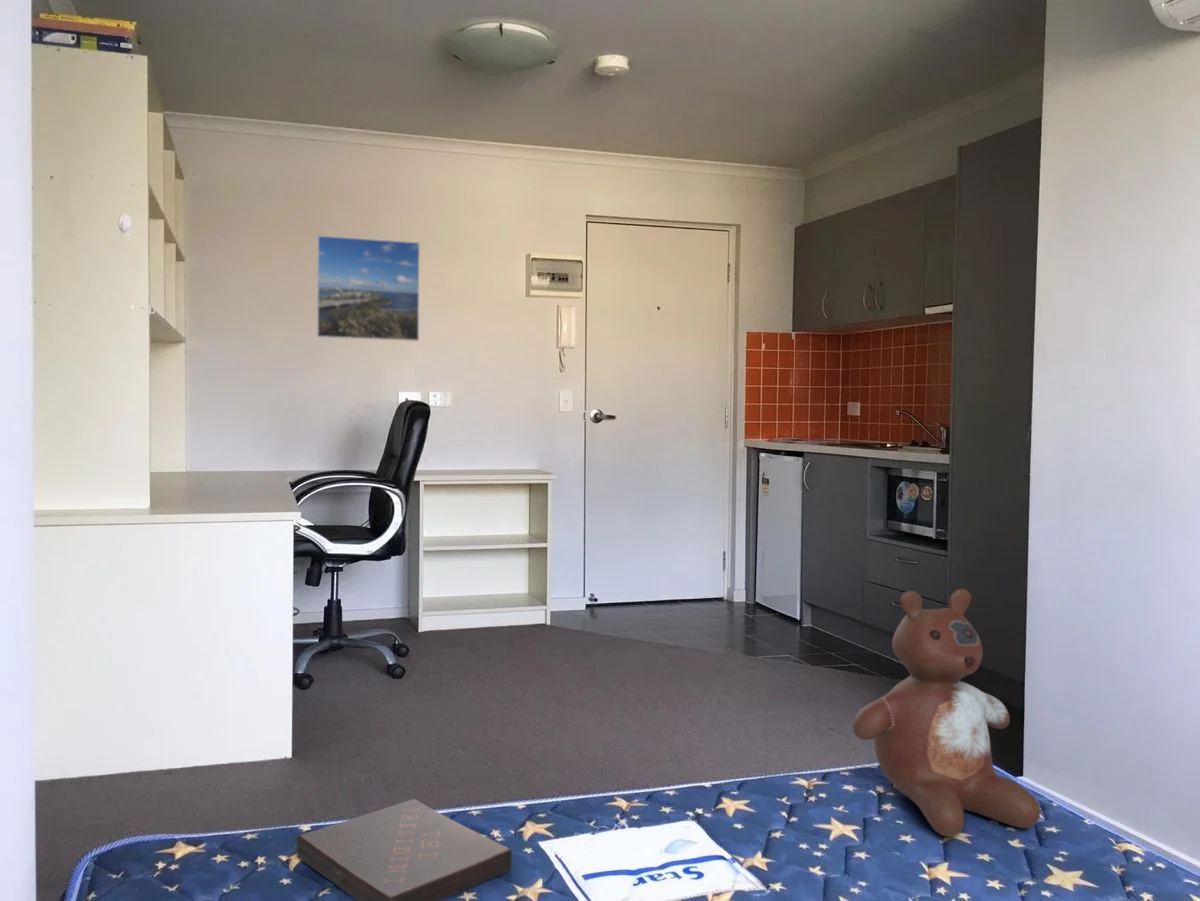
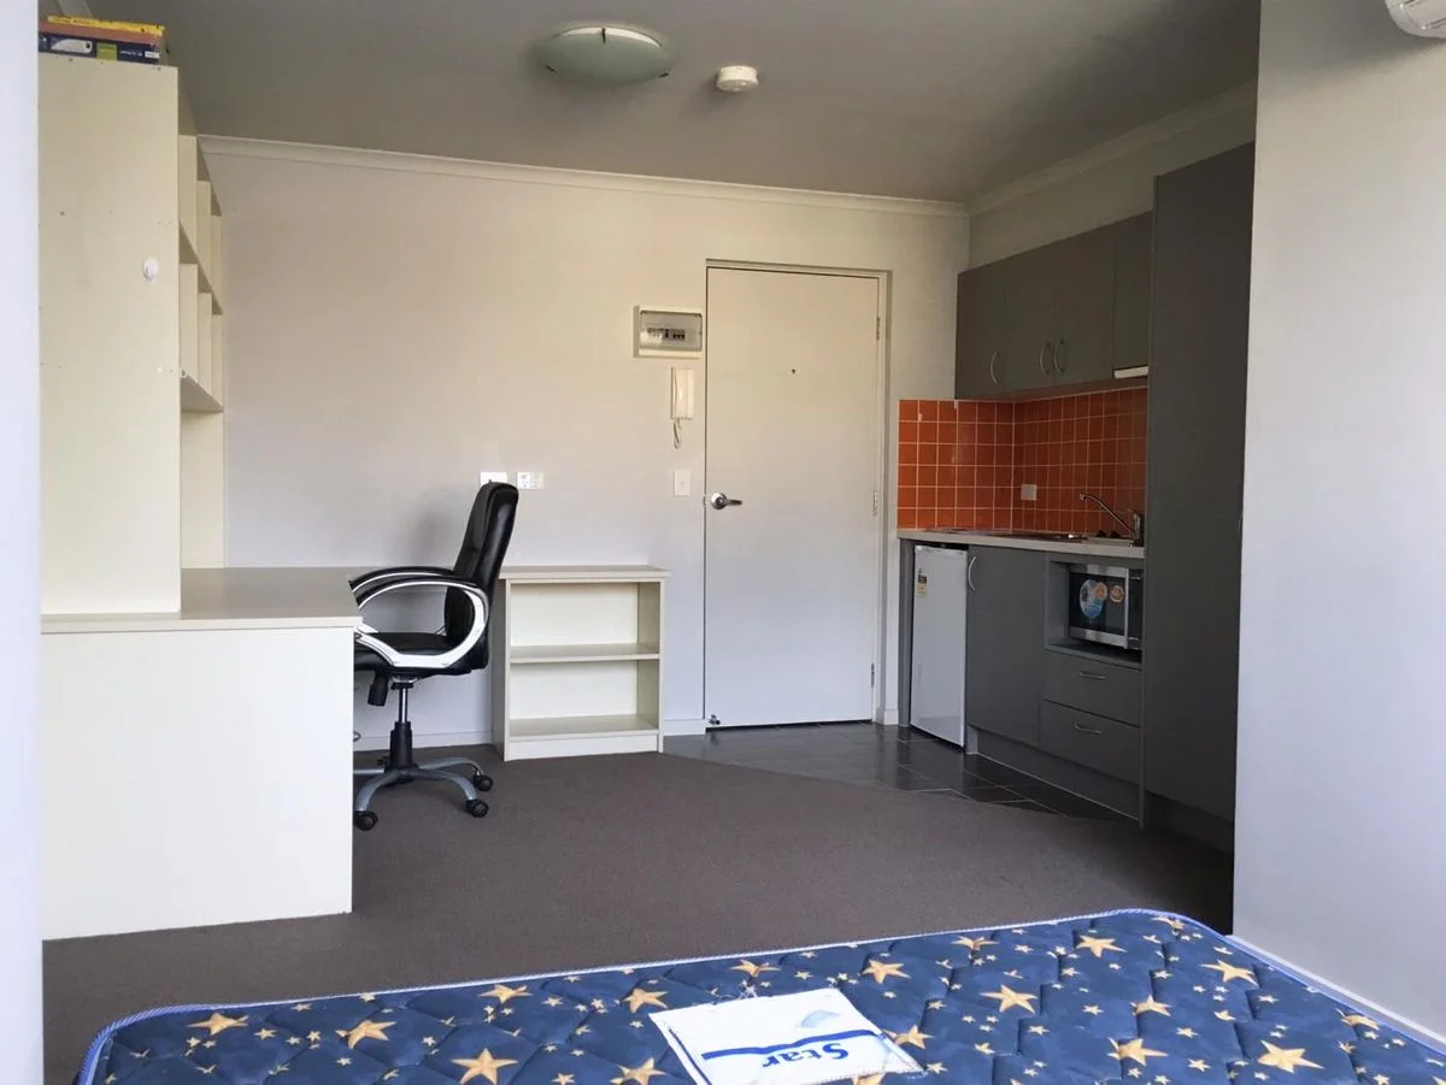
- book [295,798,513,901]
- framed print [316,234,421,342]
- stuffed bear [852,588,1042,838]
